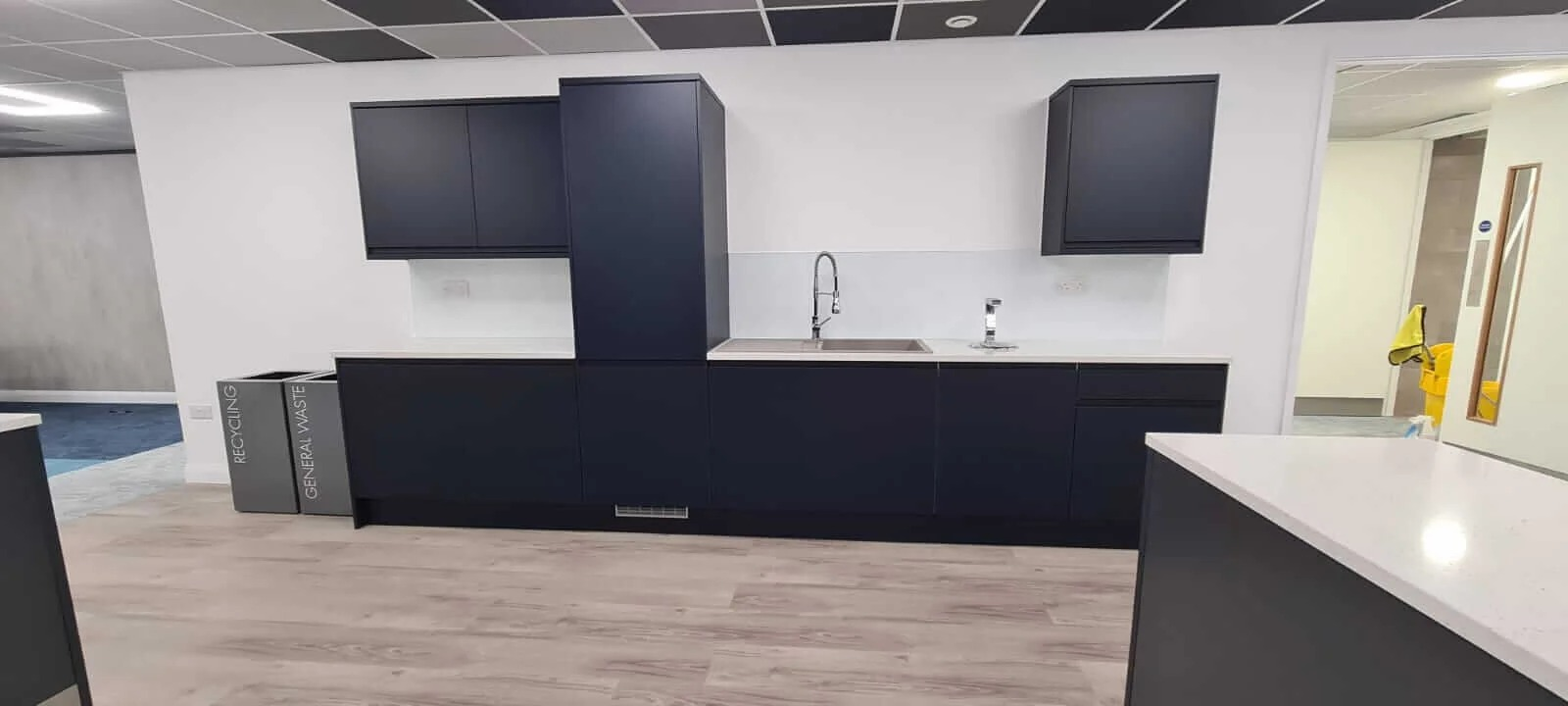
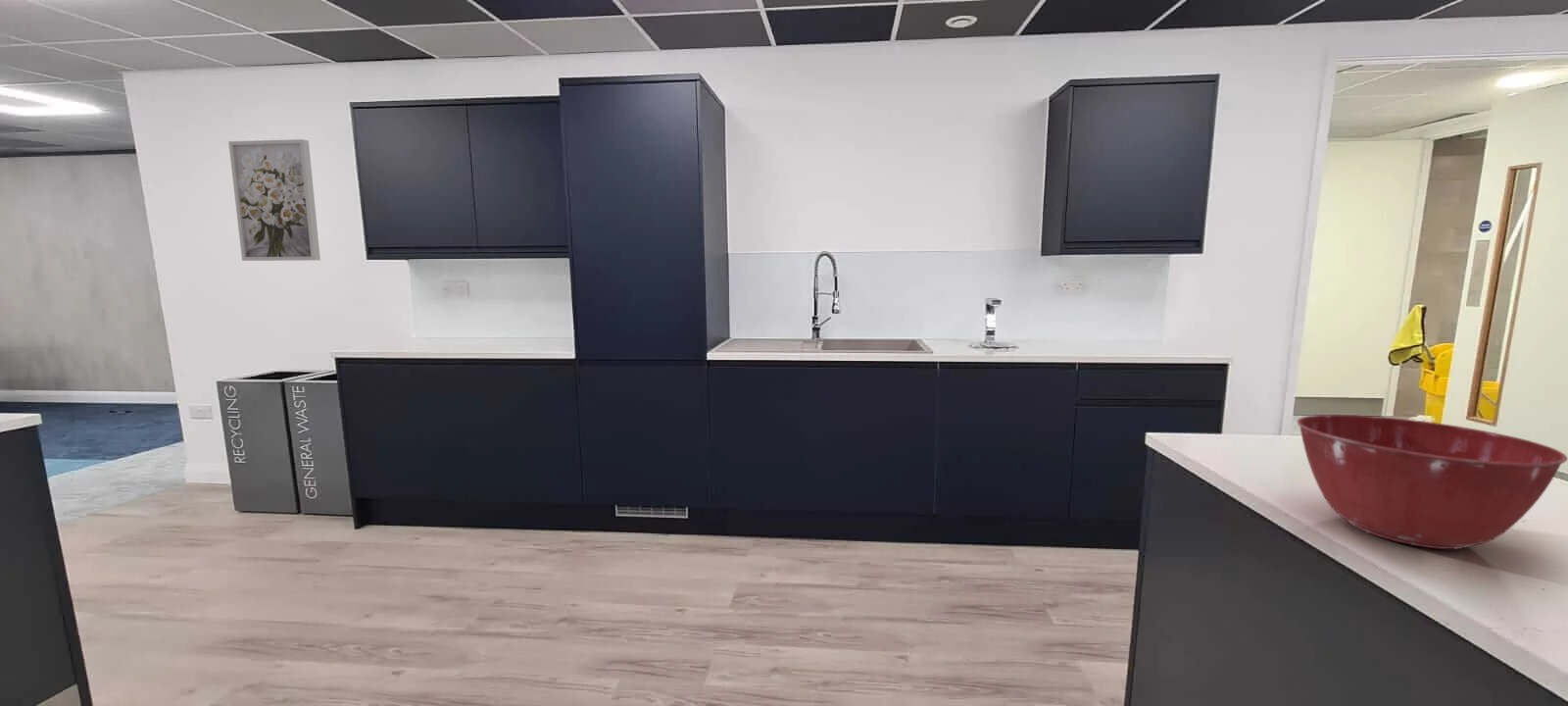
+ mixing bowl [1296,414,1568,550]
+ wall art [227,138,321,262]
